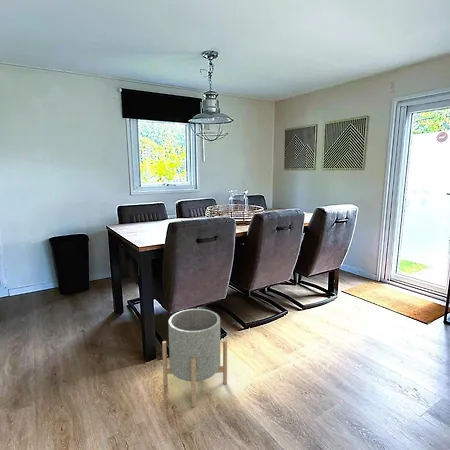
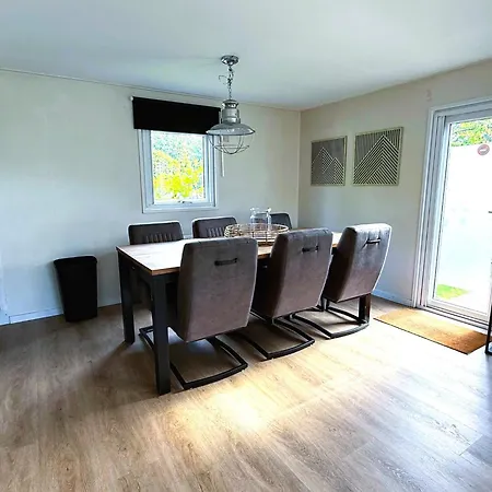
- planter [161,308,228,408]
